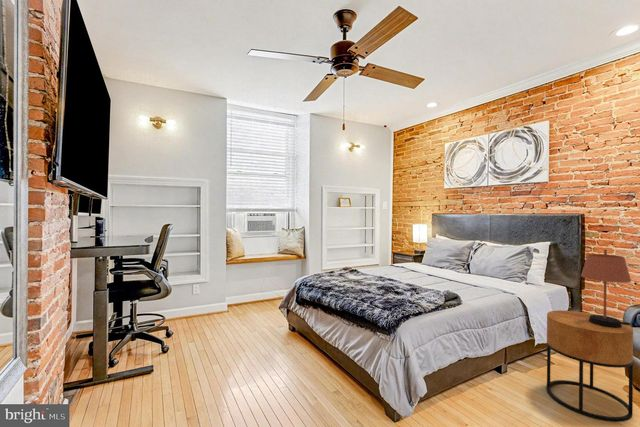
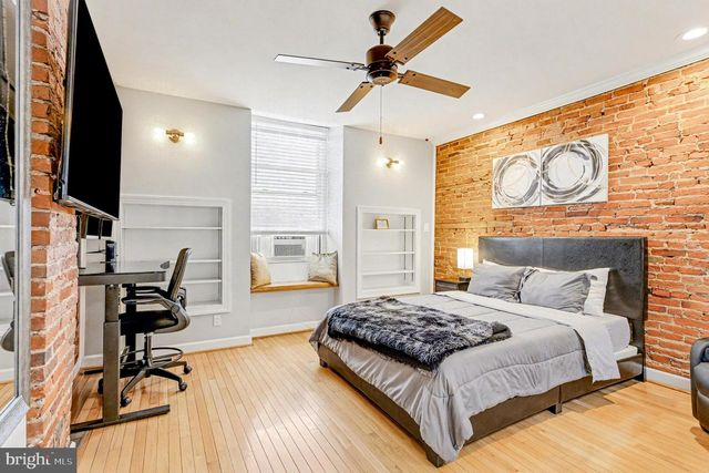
- table lamp [580,248,632,328]
- side table [545,310,634,422]
